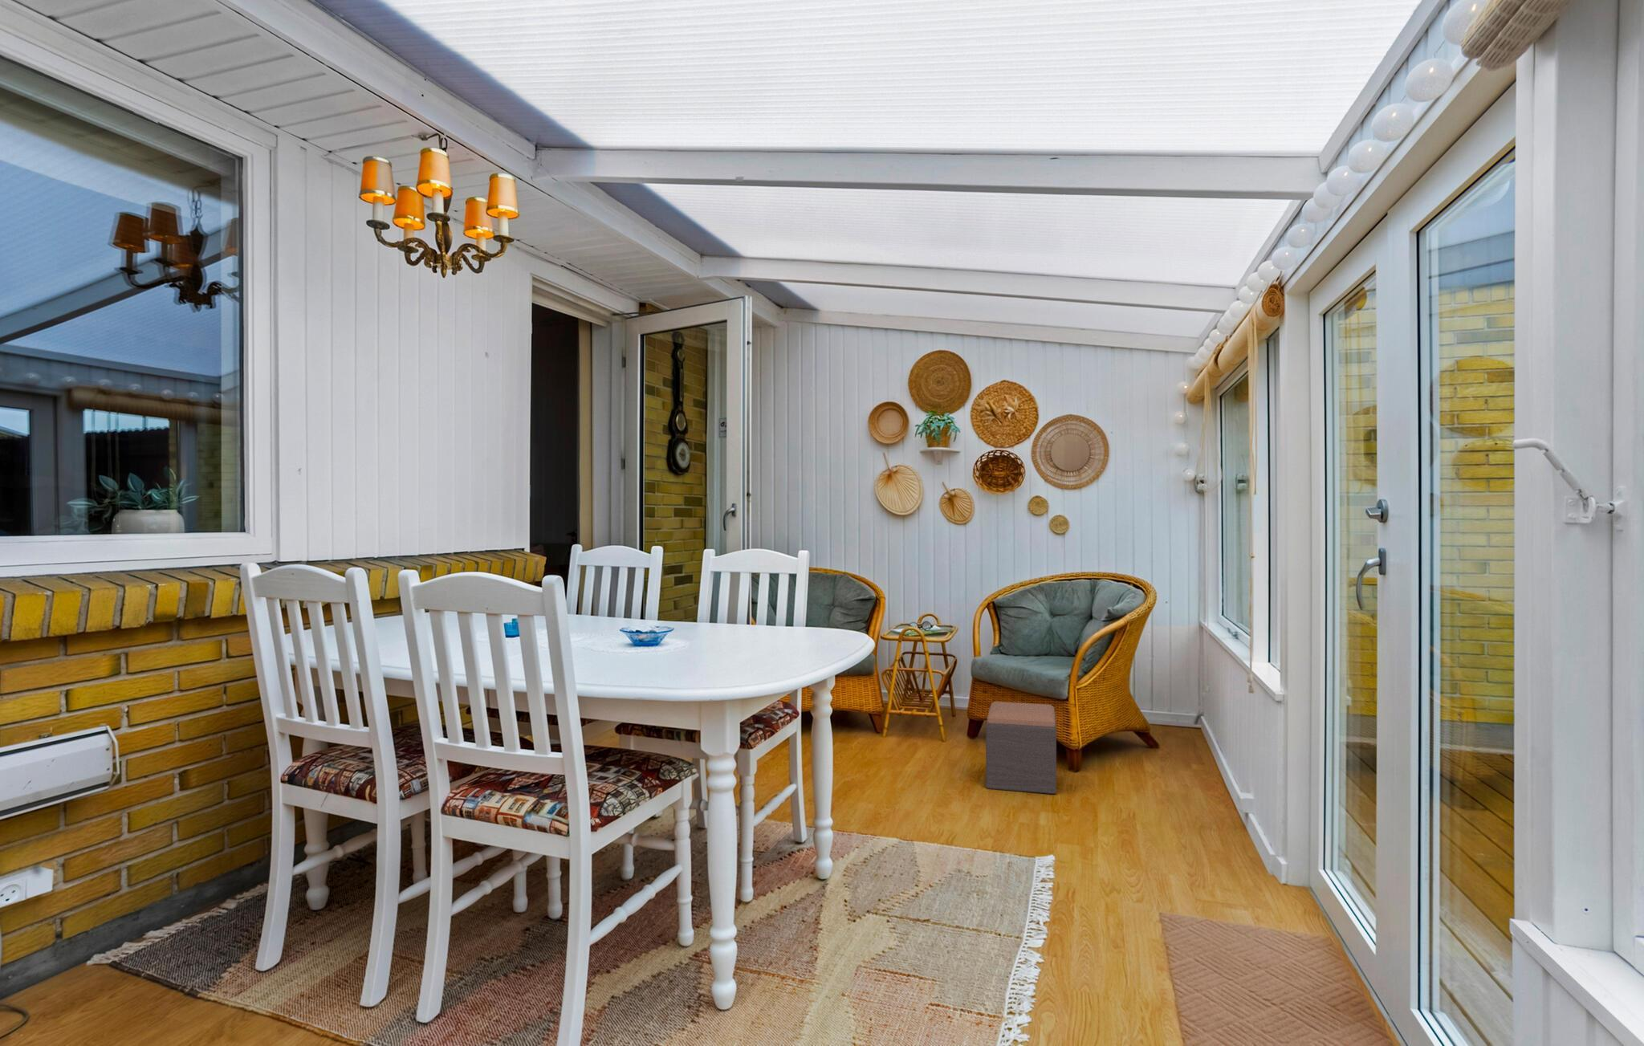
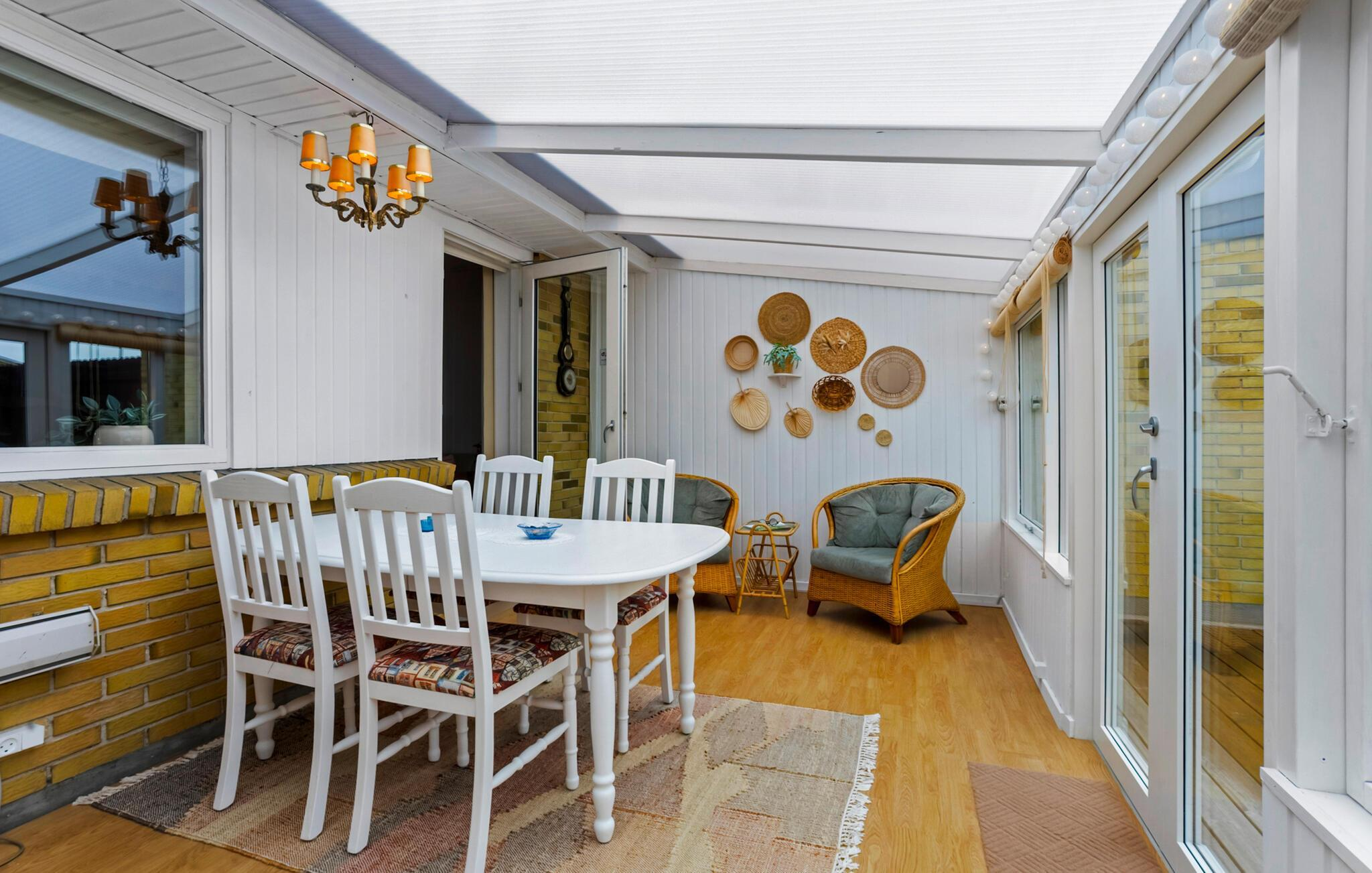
- footstool [985,701,1057,794]
